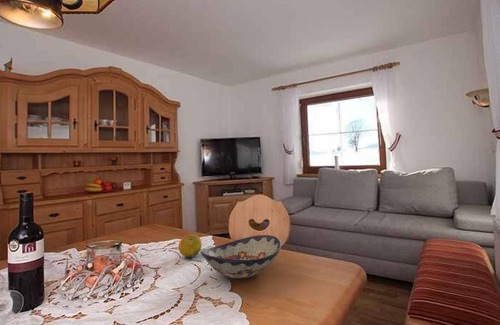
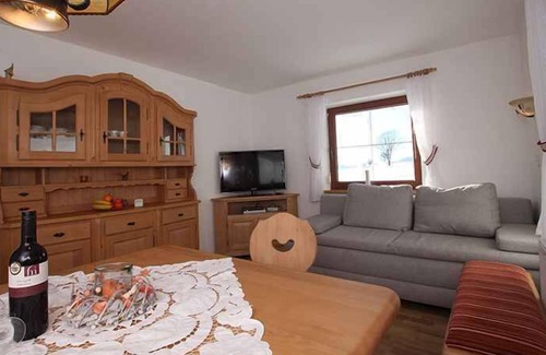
- fruit [178,233,203,258]
- decorative bowl [200,234,283,280]
